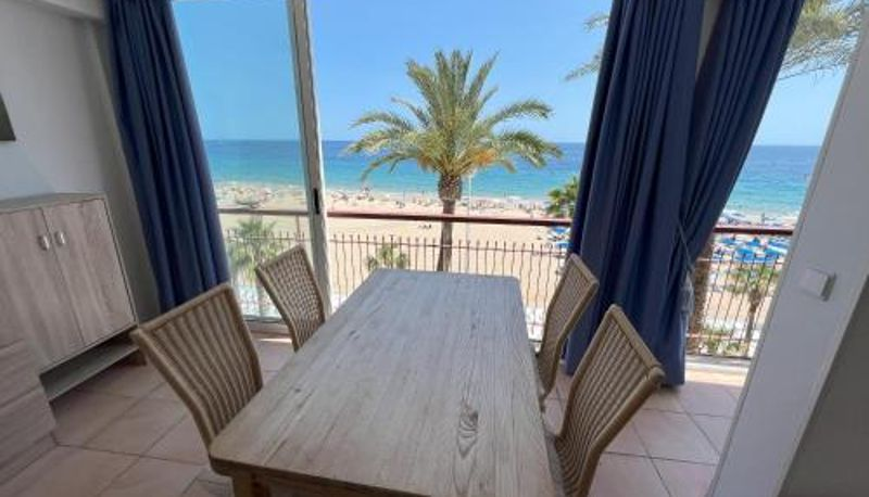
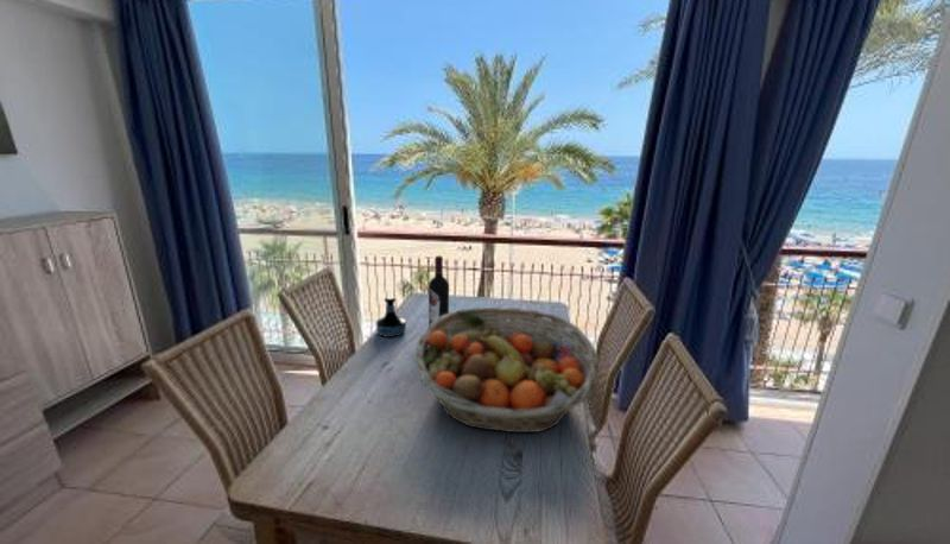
+ tequila bottle [375,295,407,339]
+ fruit basket [413,305,601,434]
+ wine bottle [428,254,450,327]
